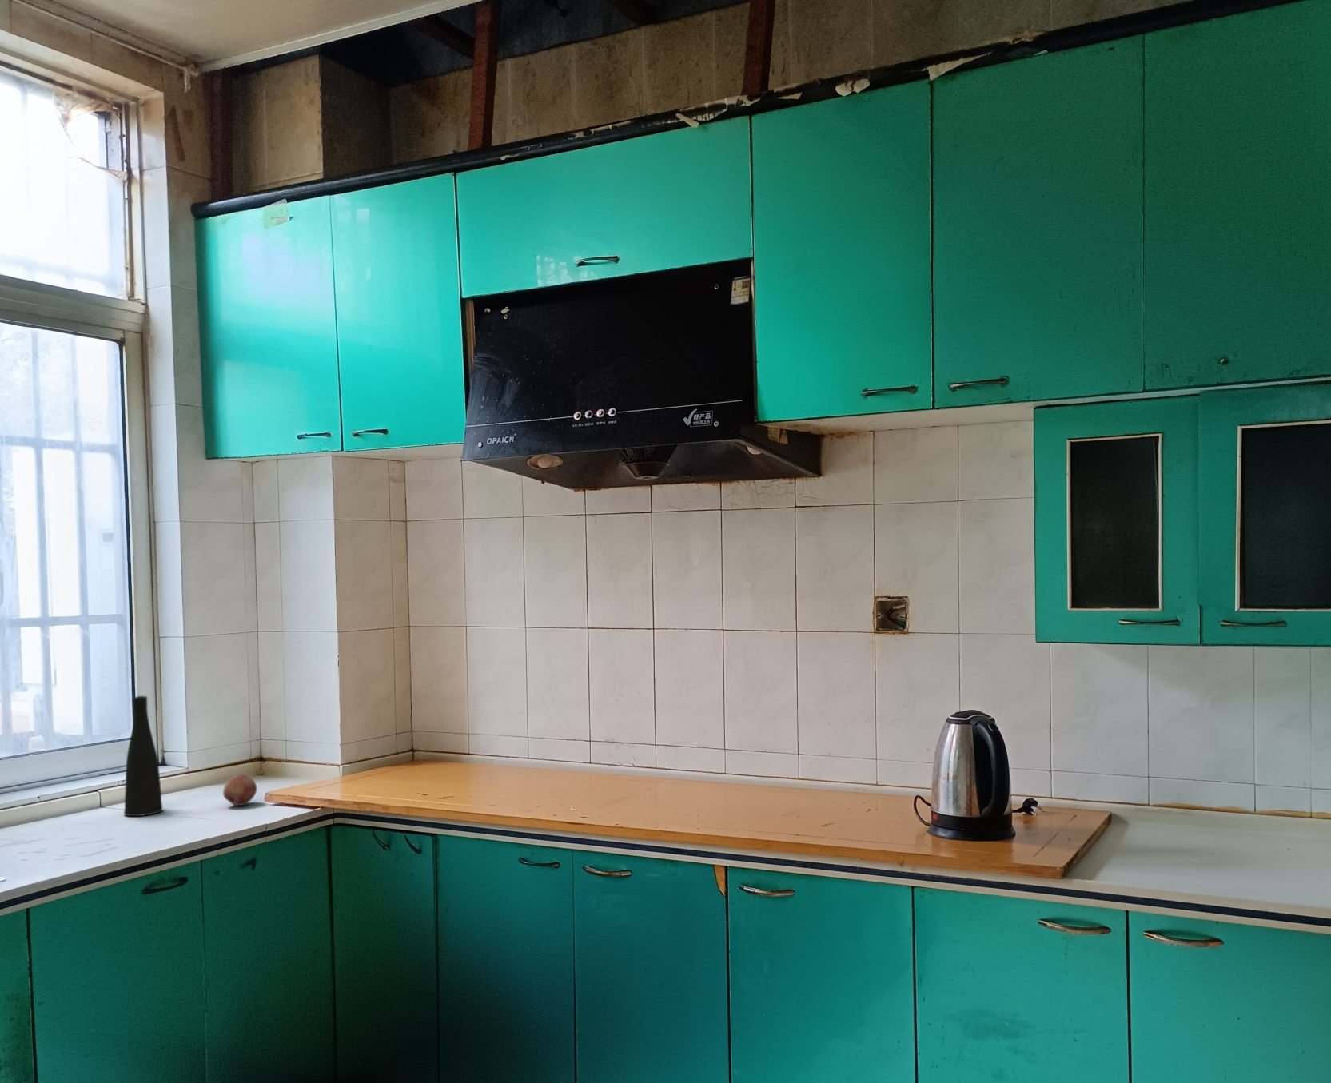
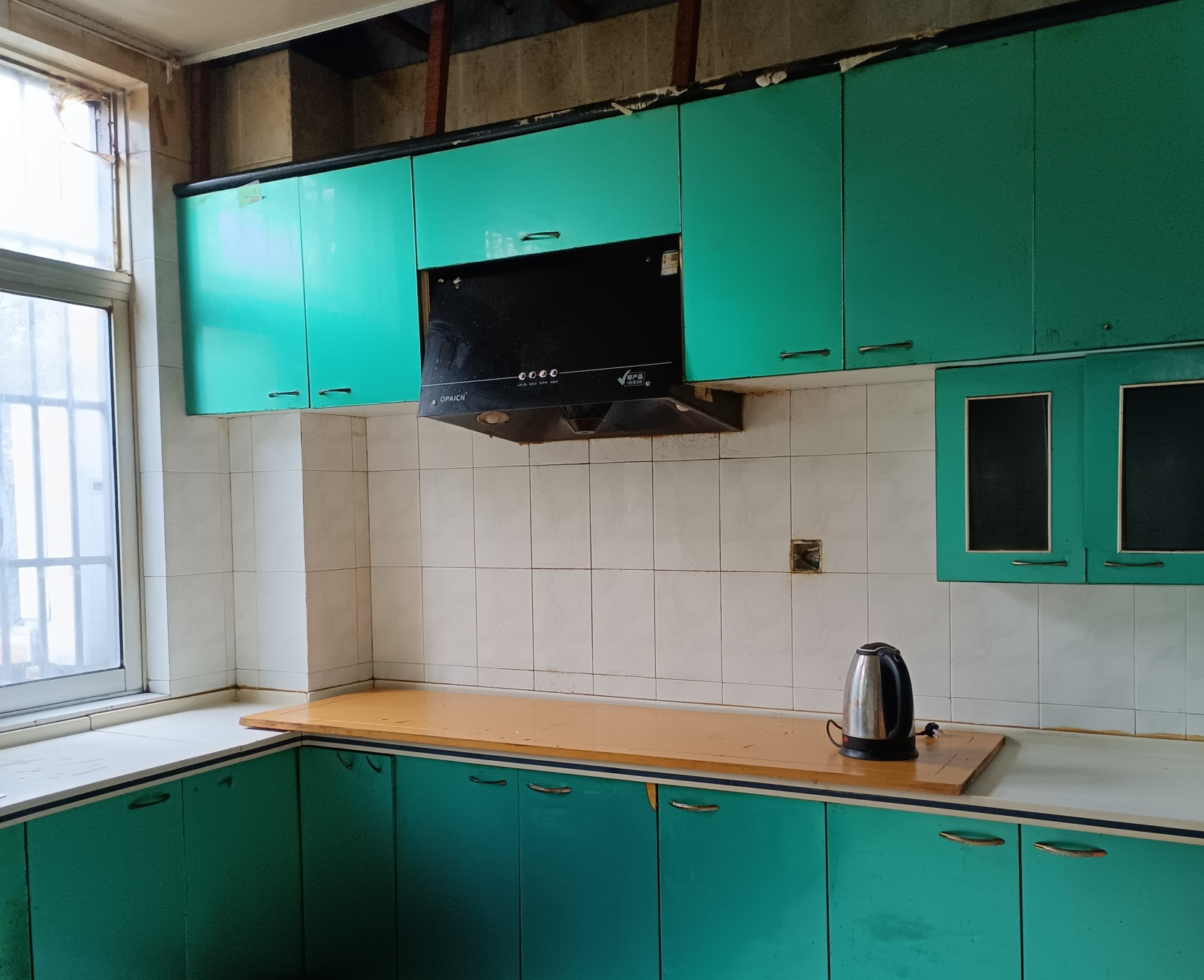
- fruit [222,774,258,807]
- vase [123,695,164,817]
